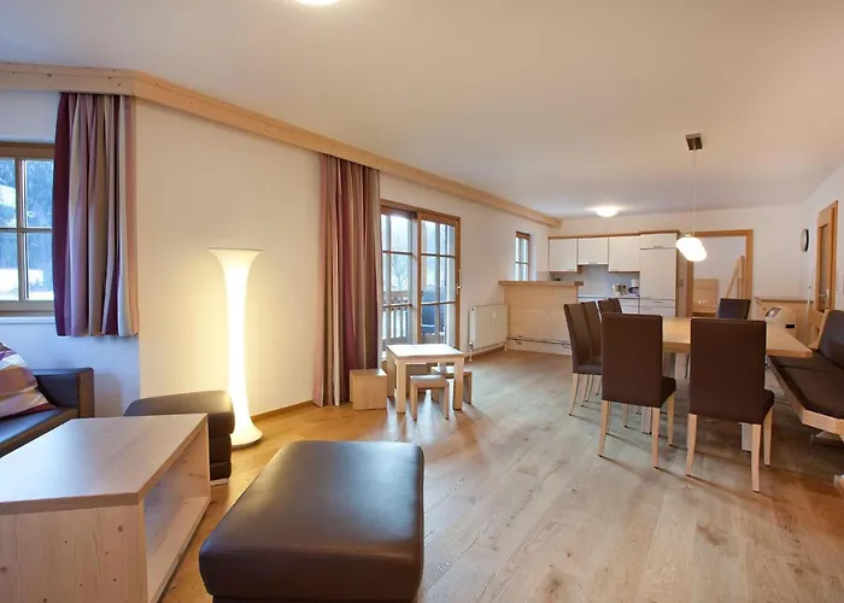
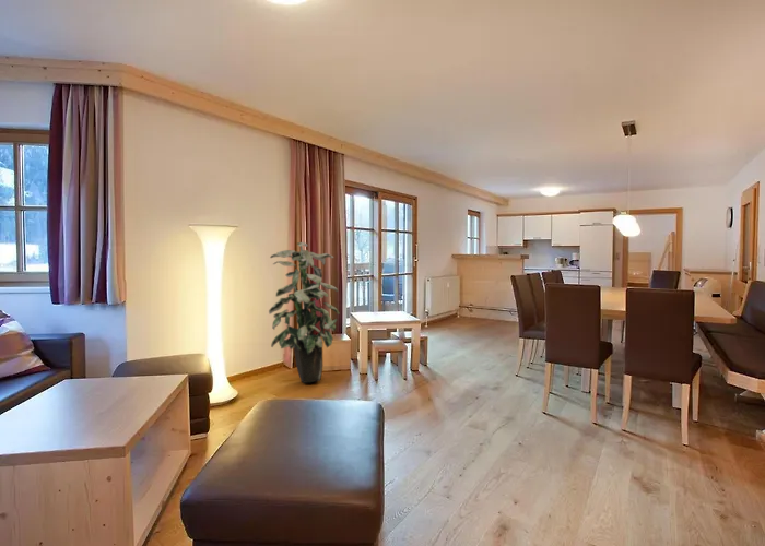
+ indoor plant [268,241,340,384]
